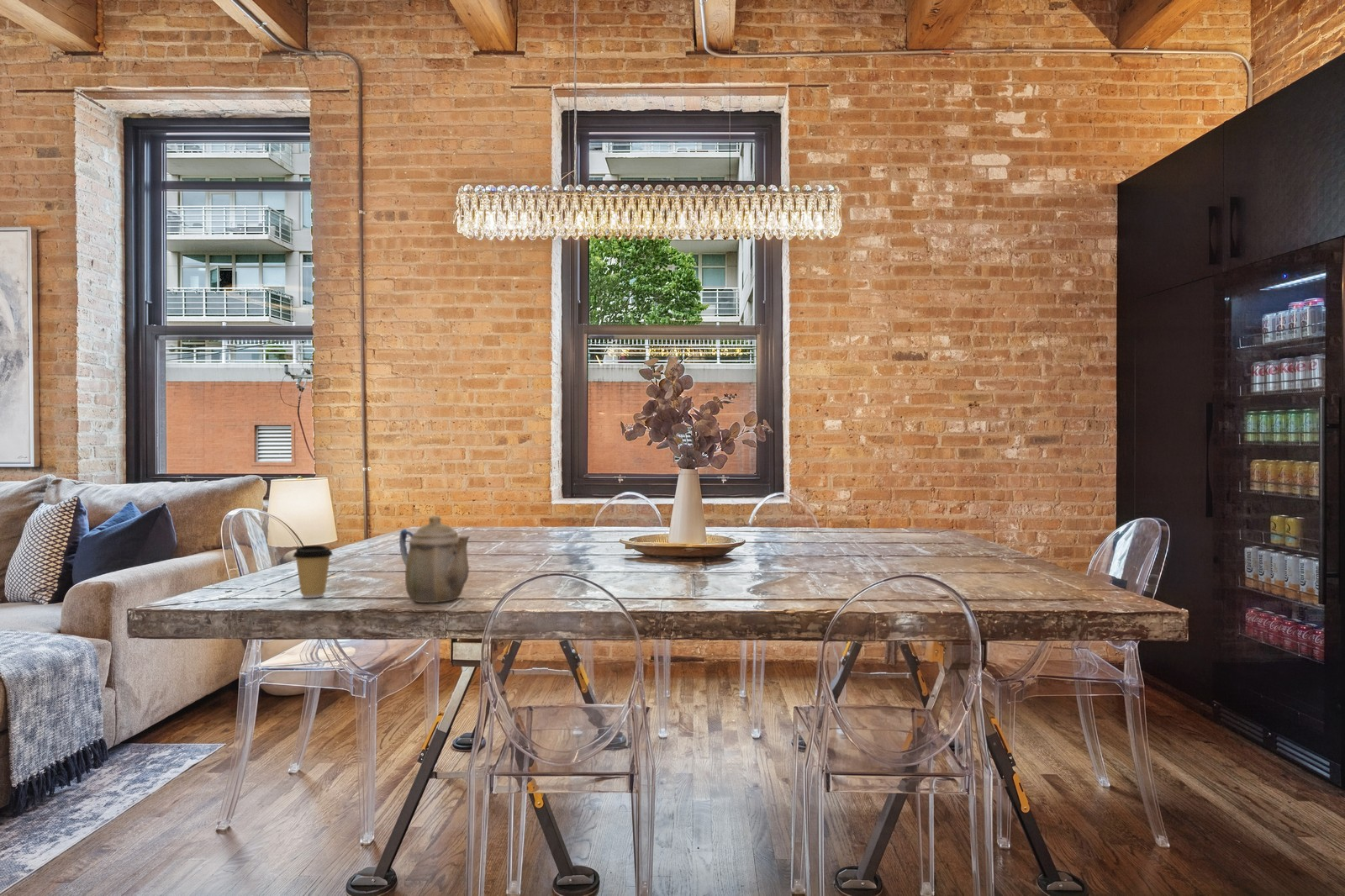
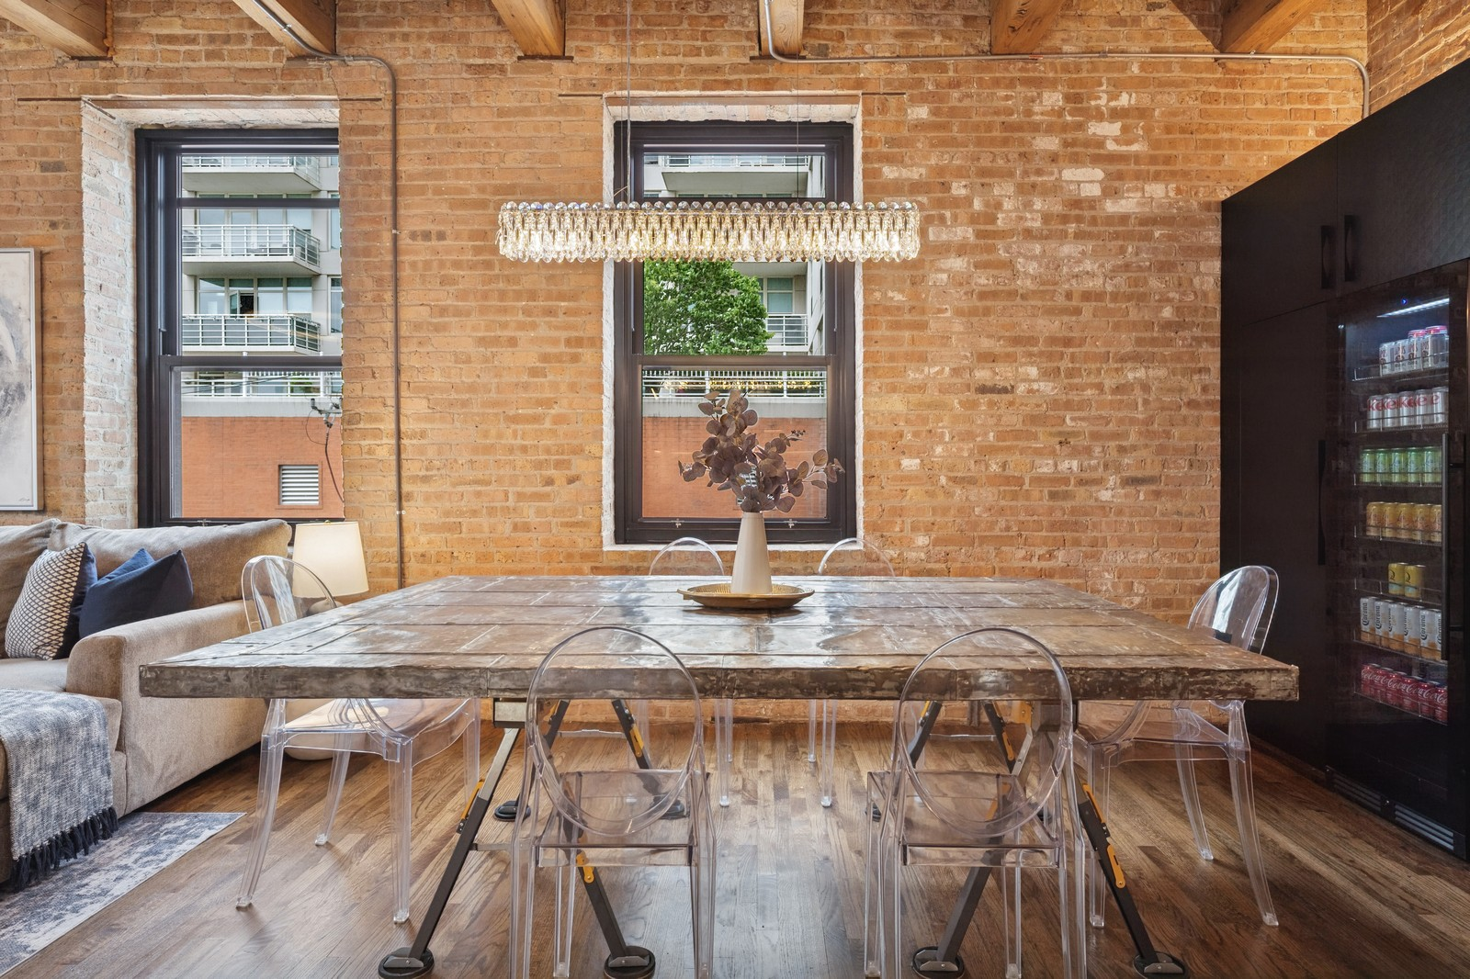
- teapot [398,515,471,603]
- coffee cup [293,545,334,598]
